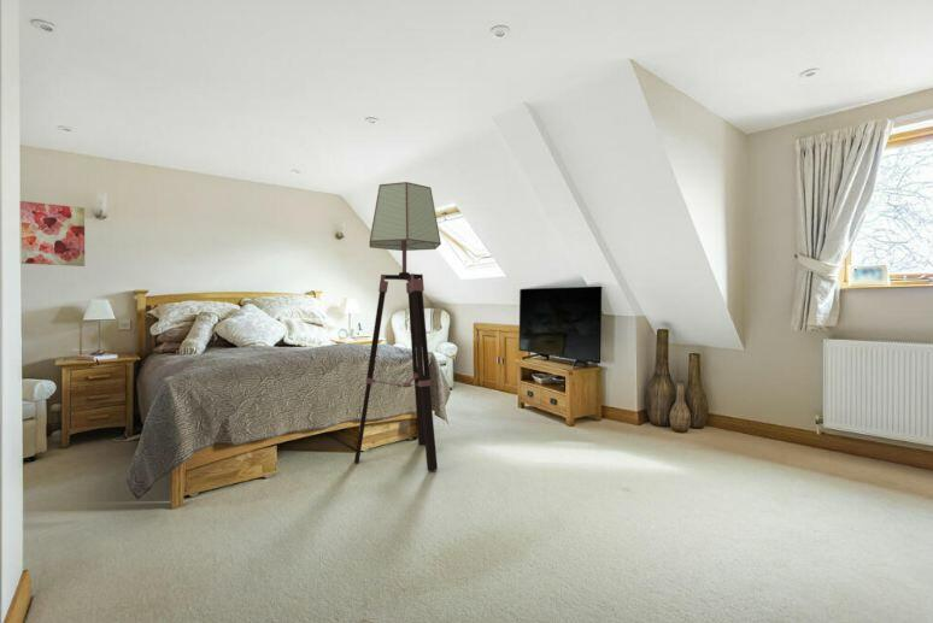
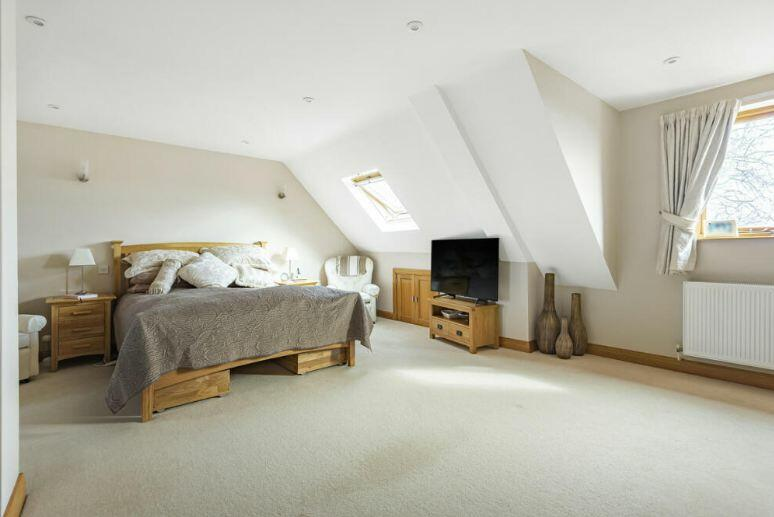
- floor lamp [353,181,442,472]
- wall art [19,200,86,268]
